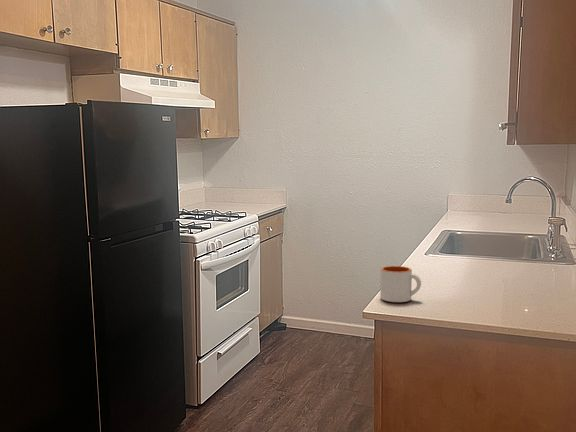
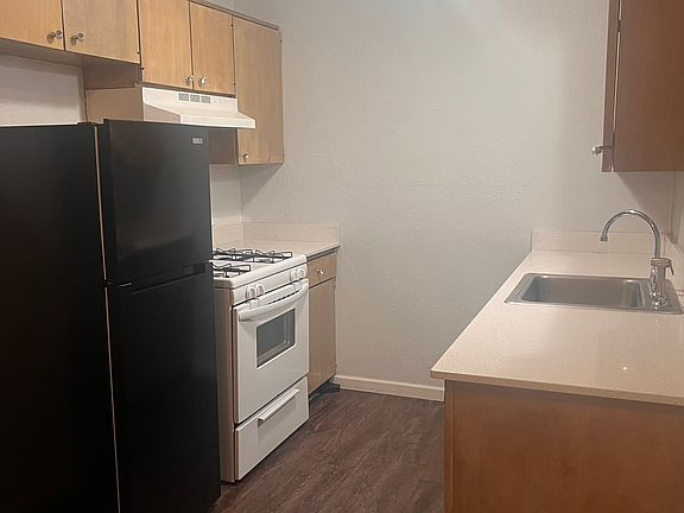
- mug [379,265,422,303]
